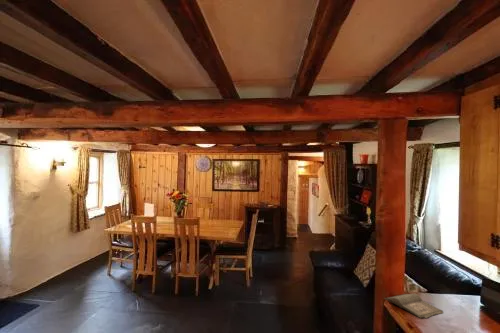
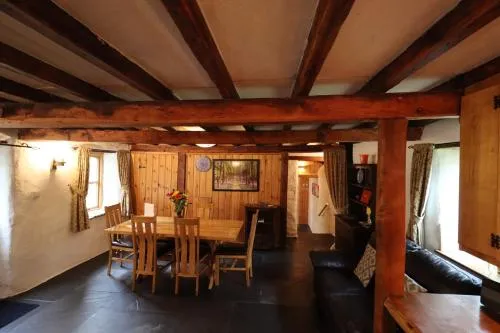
- hardback book [383,293,444,320]
